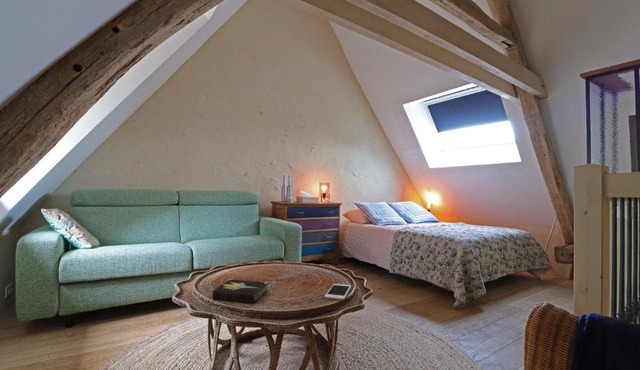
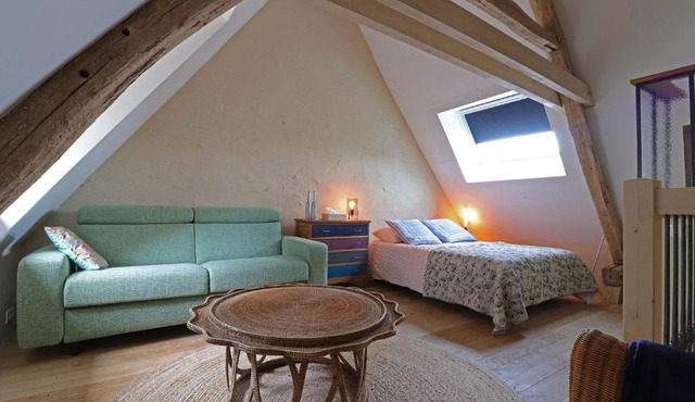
- hardback book [212,278,269,304]
- cell phone [323,283,352,301]
